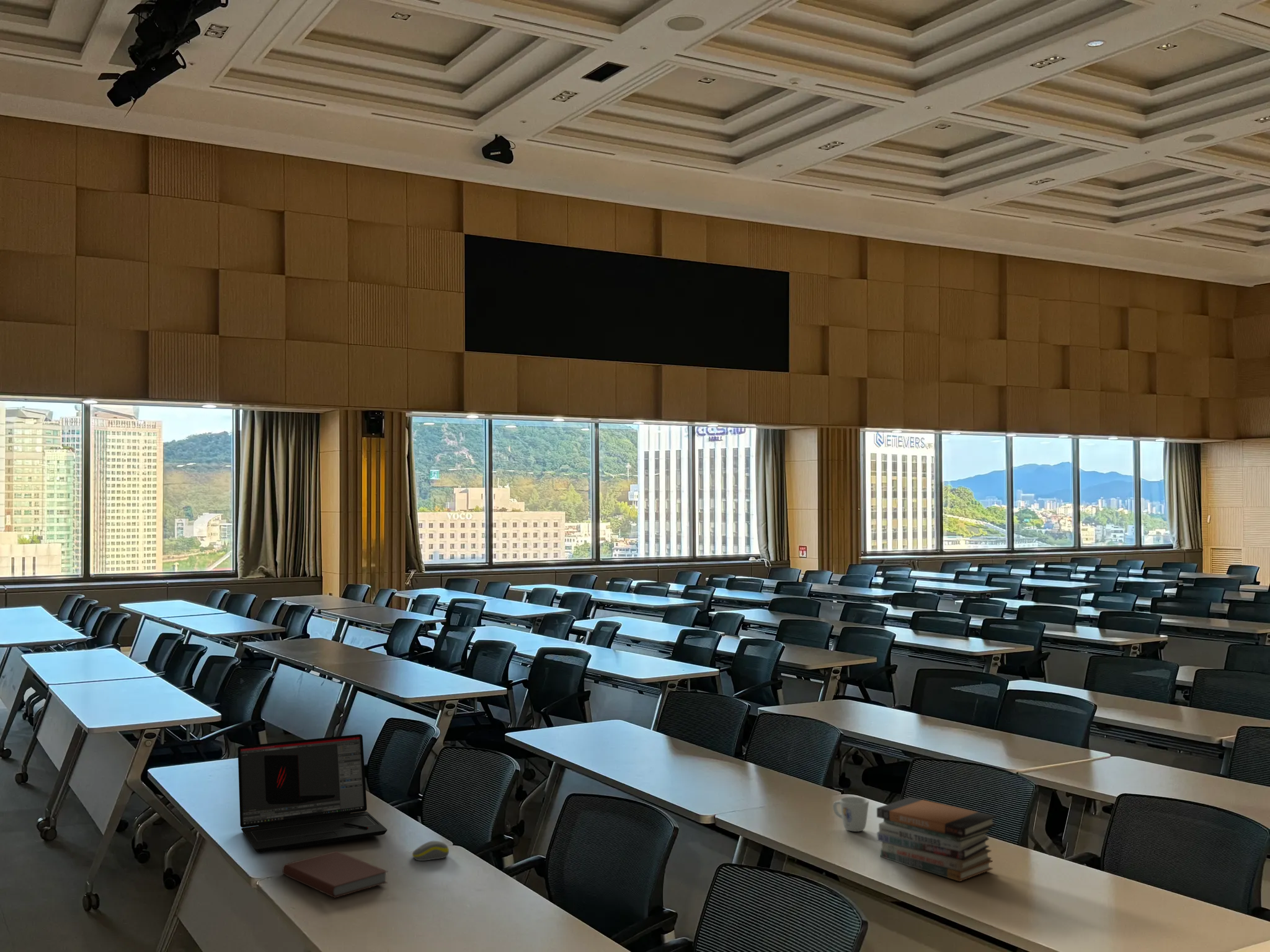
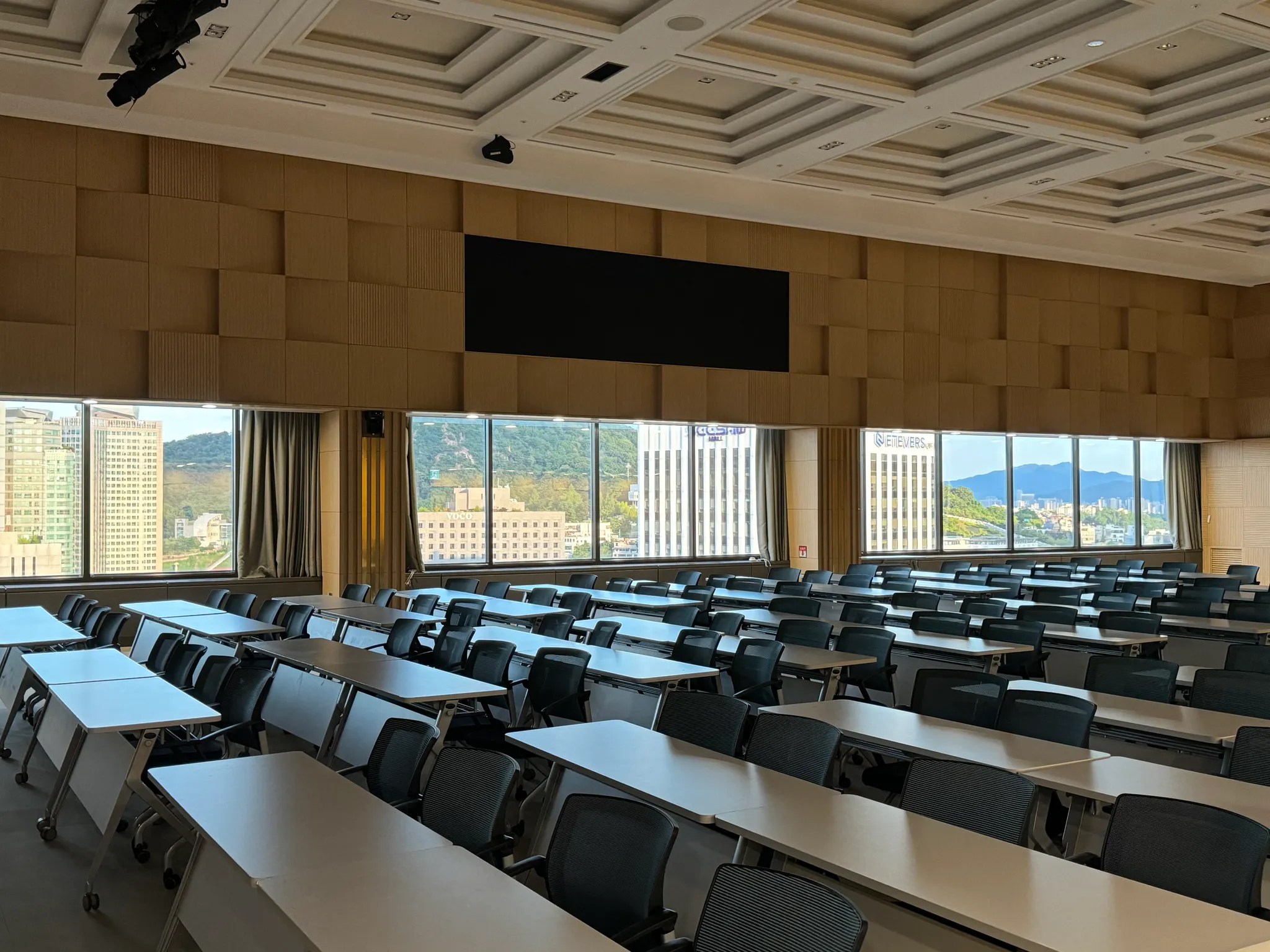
- computer mouse [412,840,450,862]
- book [282,850,388,899]
- book stack [876,796,997,882]
- mug [832,796,869,832]
- laptop [238,734,388,853]
